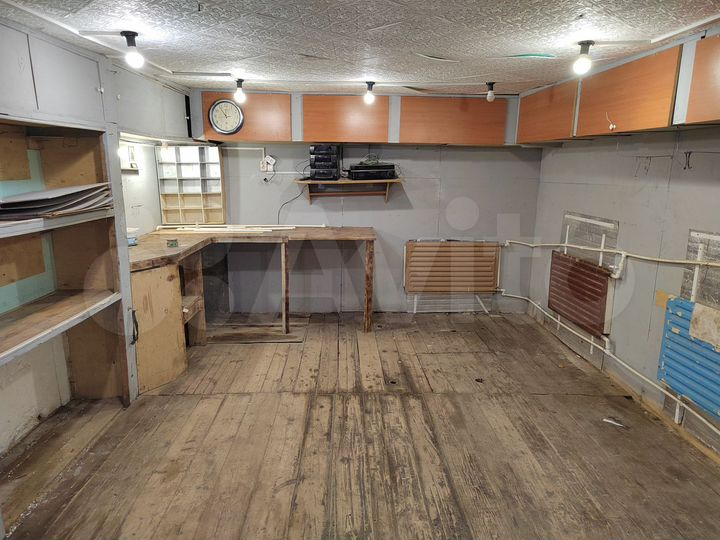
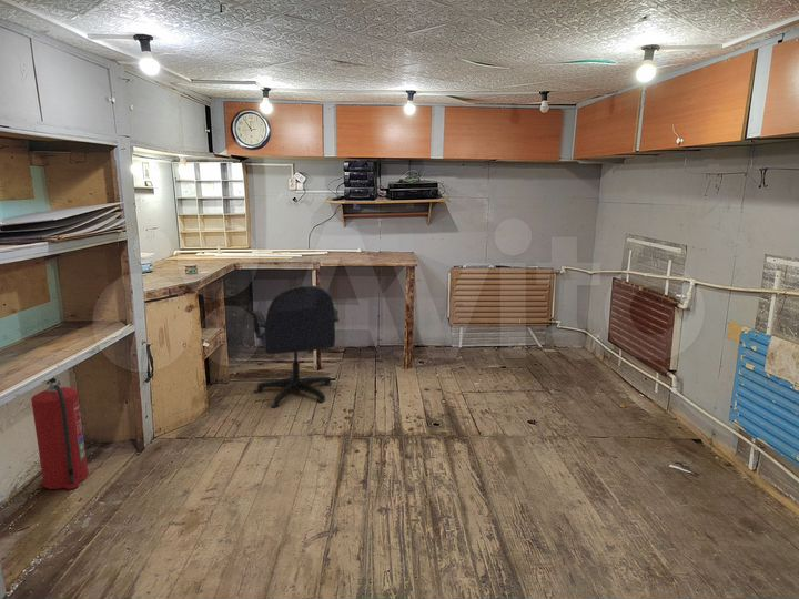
+ office chair [252,284,340,408]
+ fire extinguisher [30,377,90,490]
